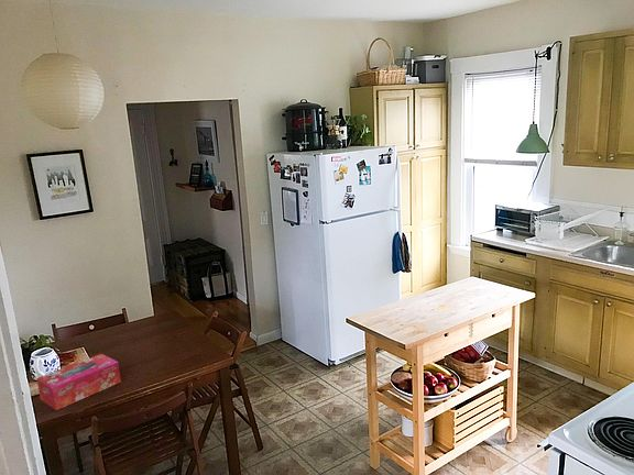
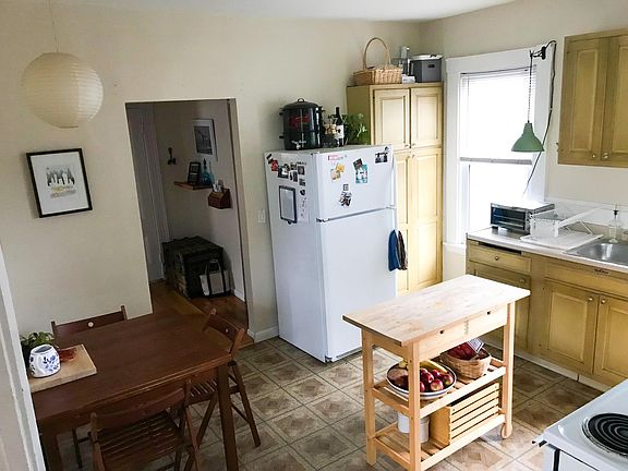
- tissue box [35,353,122,411]
